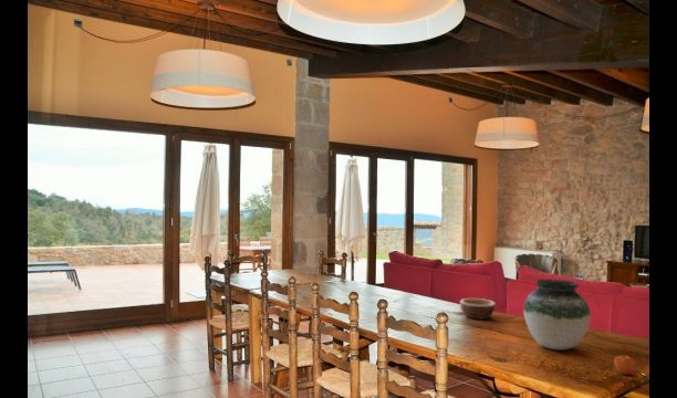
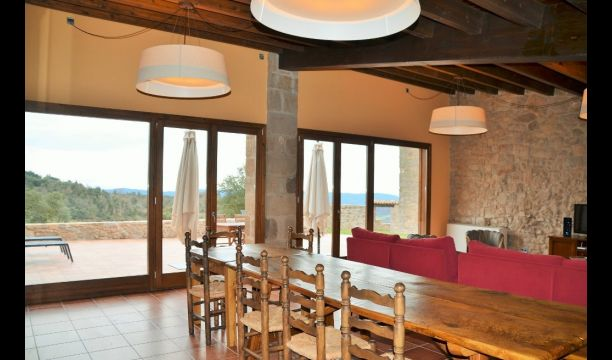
- bowl [459,297,497,321]
- apple [613,353,636,376]
- vase [522,279,592,350]
